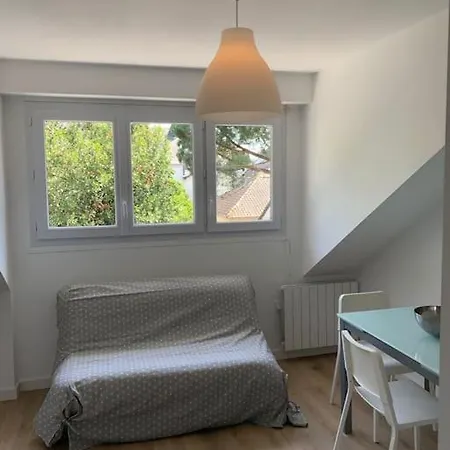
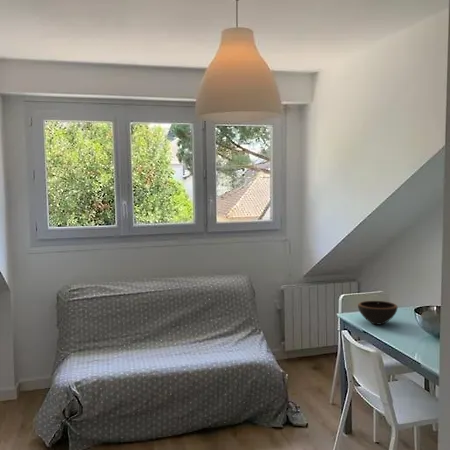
+ bowl [357,300,398,326]
